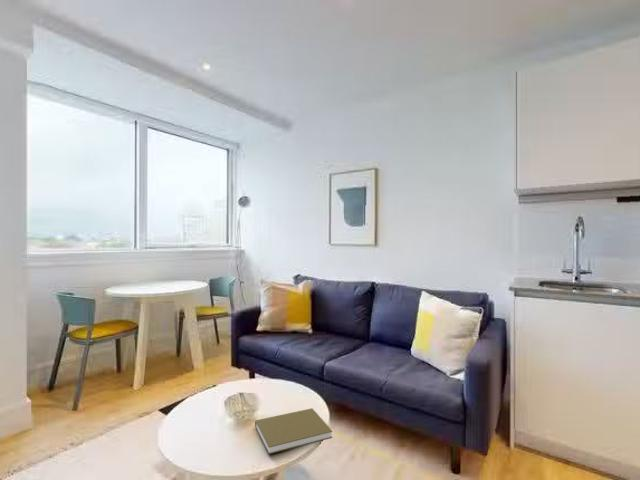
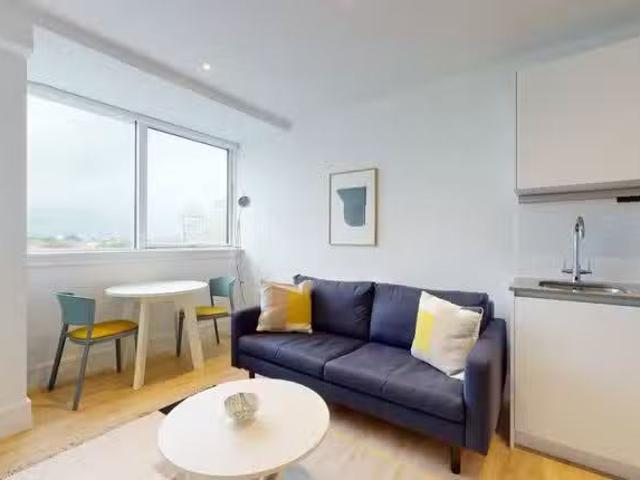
- book [254,407,333,455]
